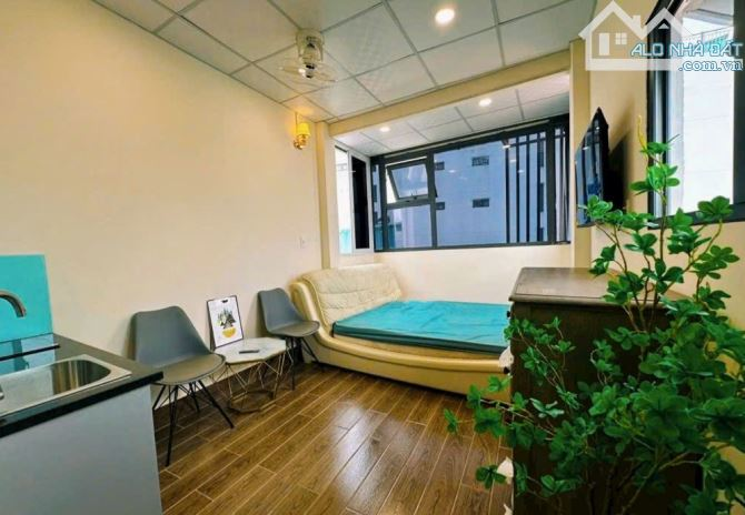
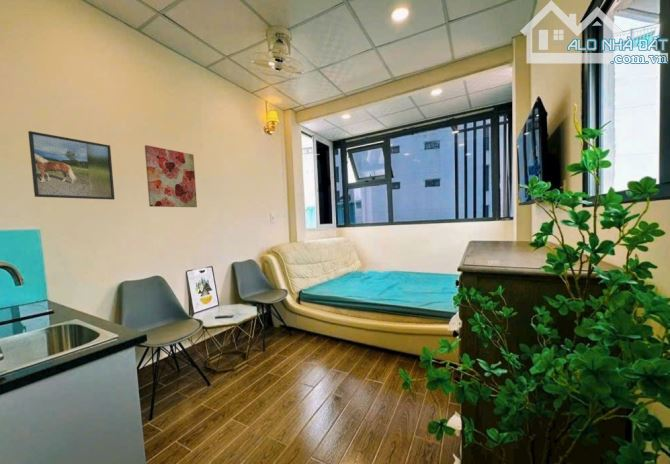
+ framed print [27,130,116,201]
+ wall art [144,144,198,208]
